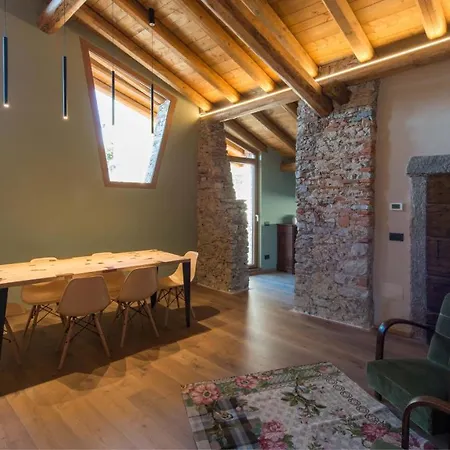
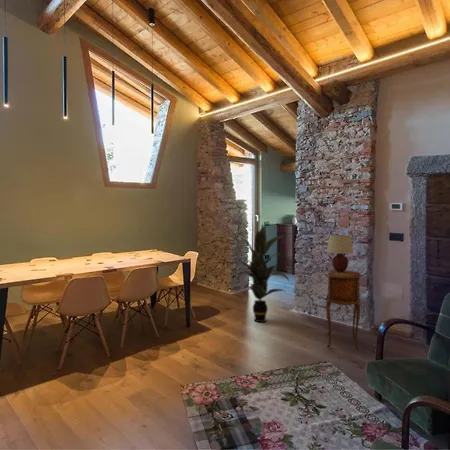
+ indoor plant [235,225,290,323]
+ table lamp [326,234,355,272]
+ side table [325,269,363,351]
